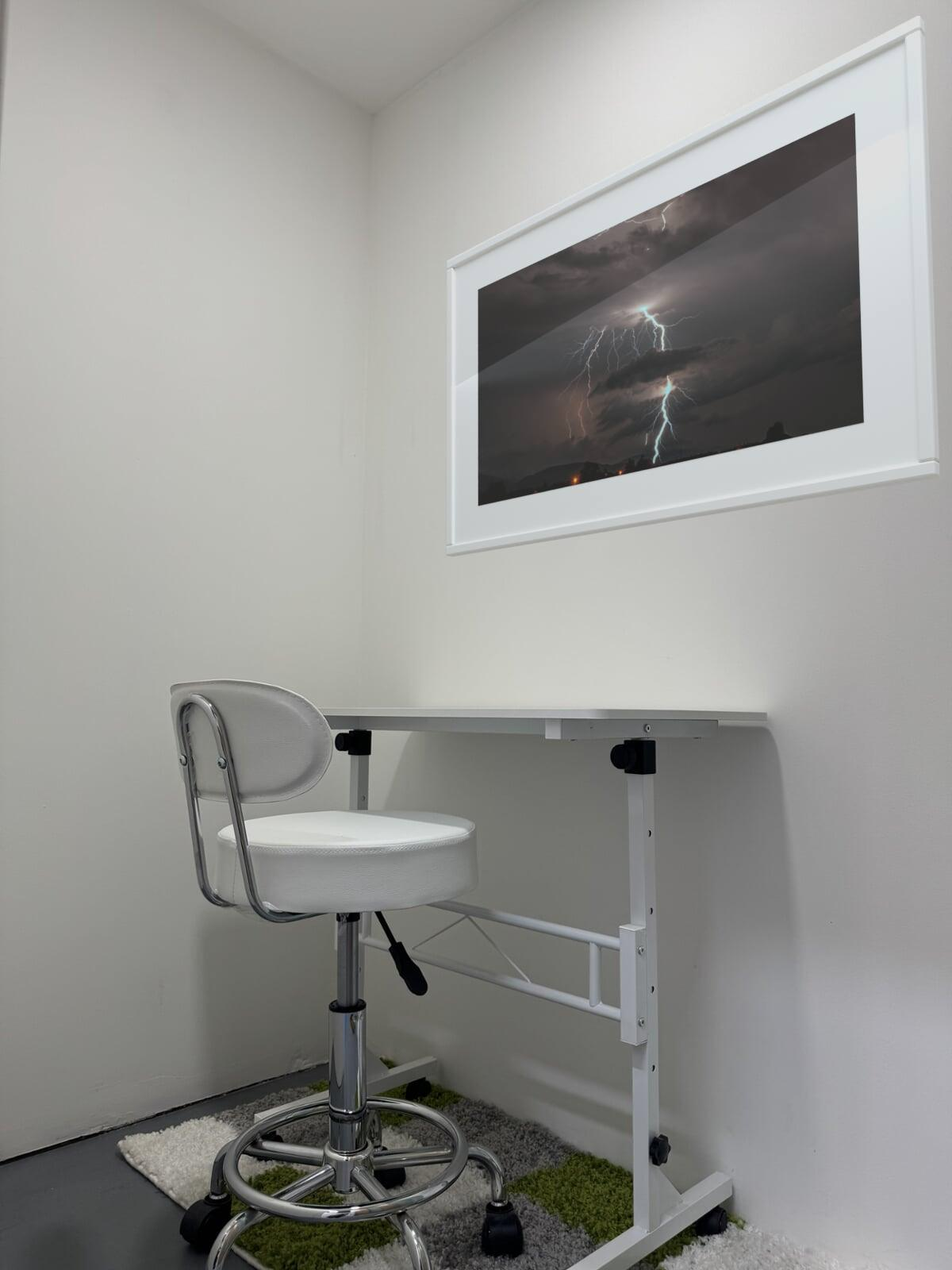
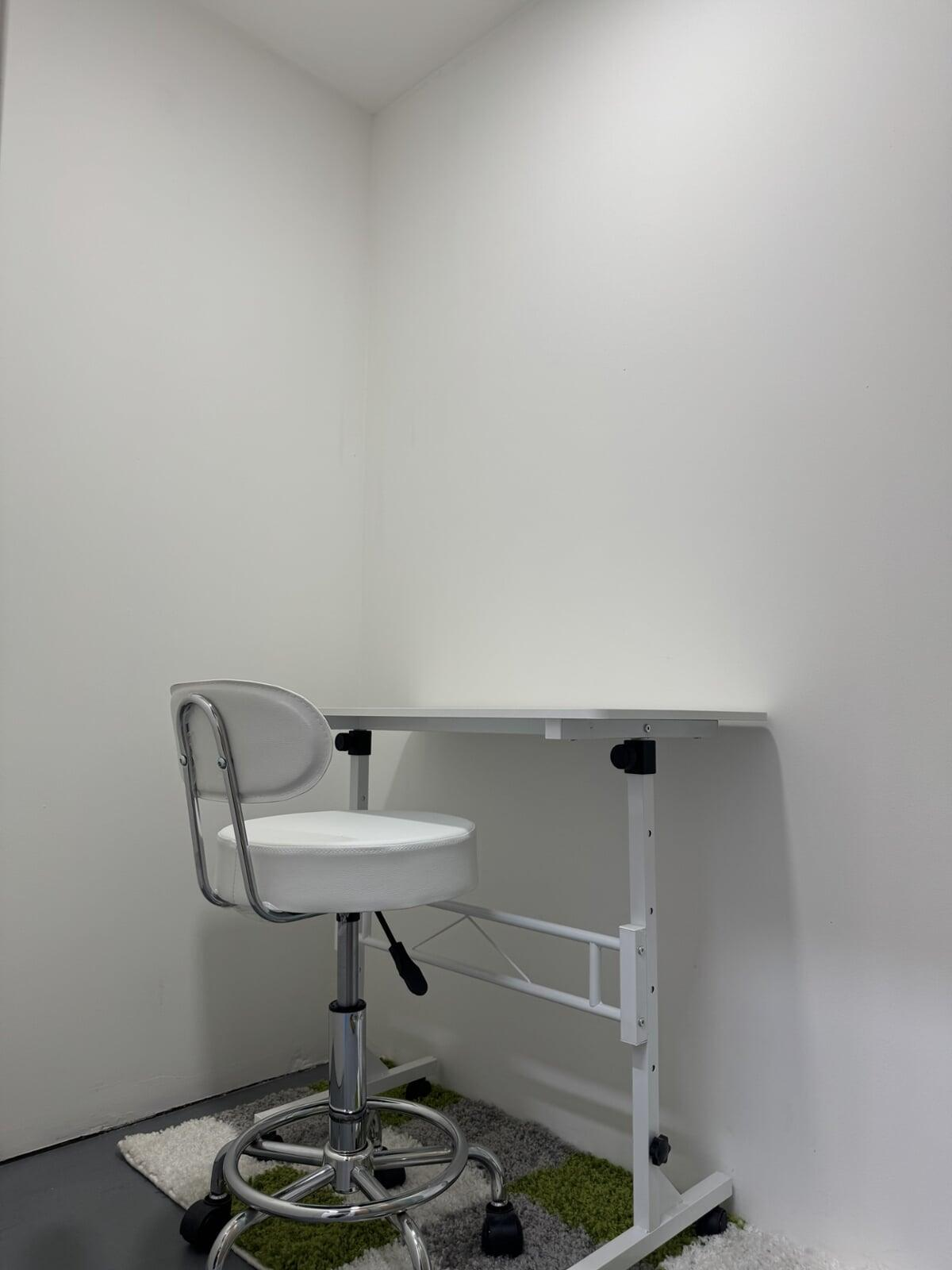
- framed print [445,15,941,557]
